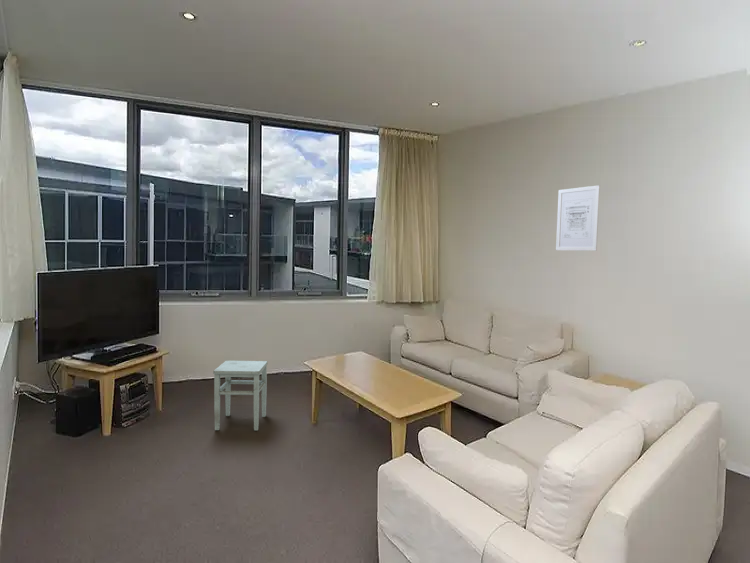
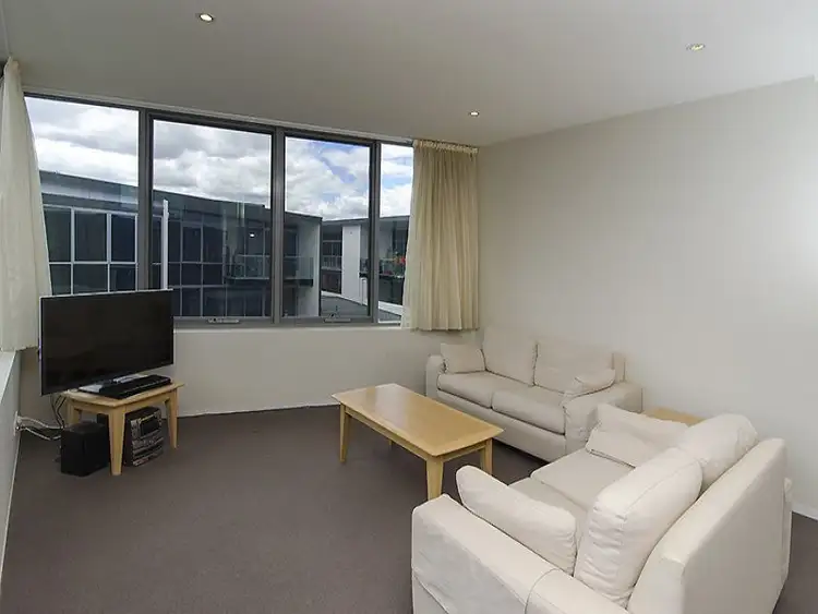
- wall art [555,184,601,251]
- stool [212,360,269,431]
